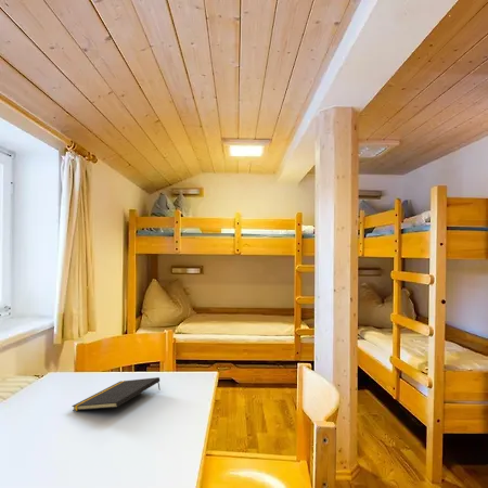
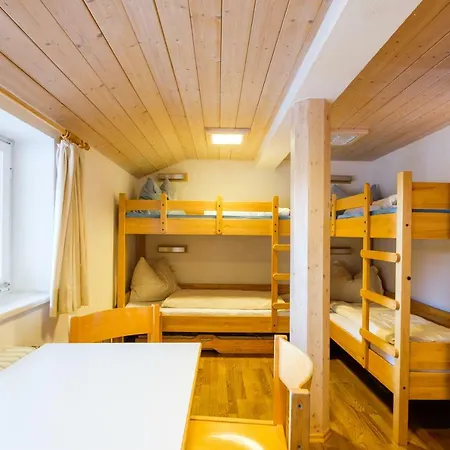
- notepad [72,376,162,412]
